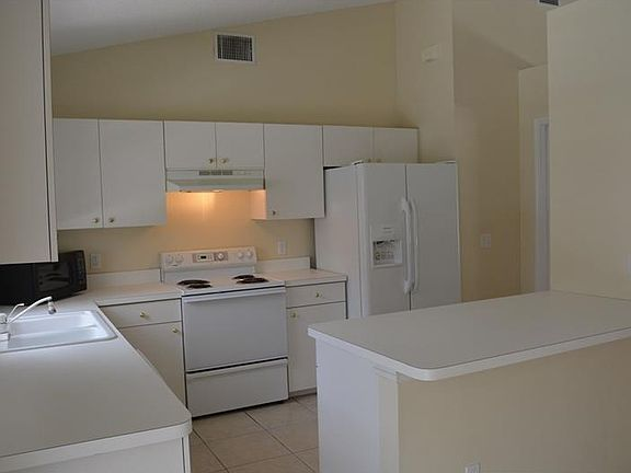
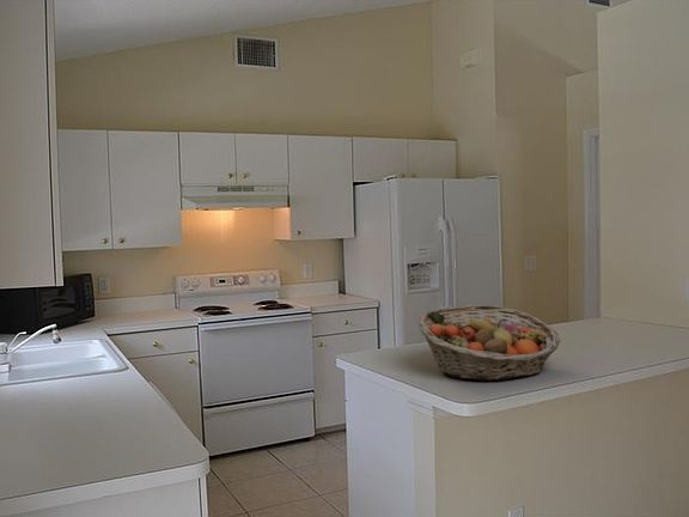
+ fruit basket [416,304,561,382]
